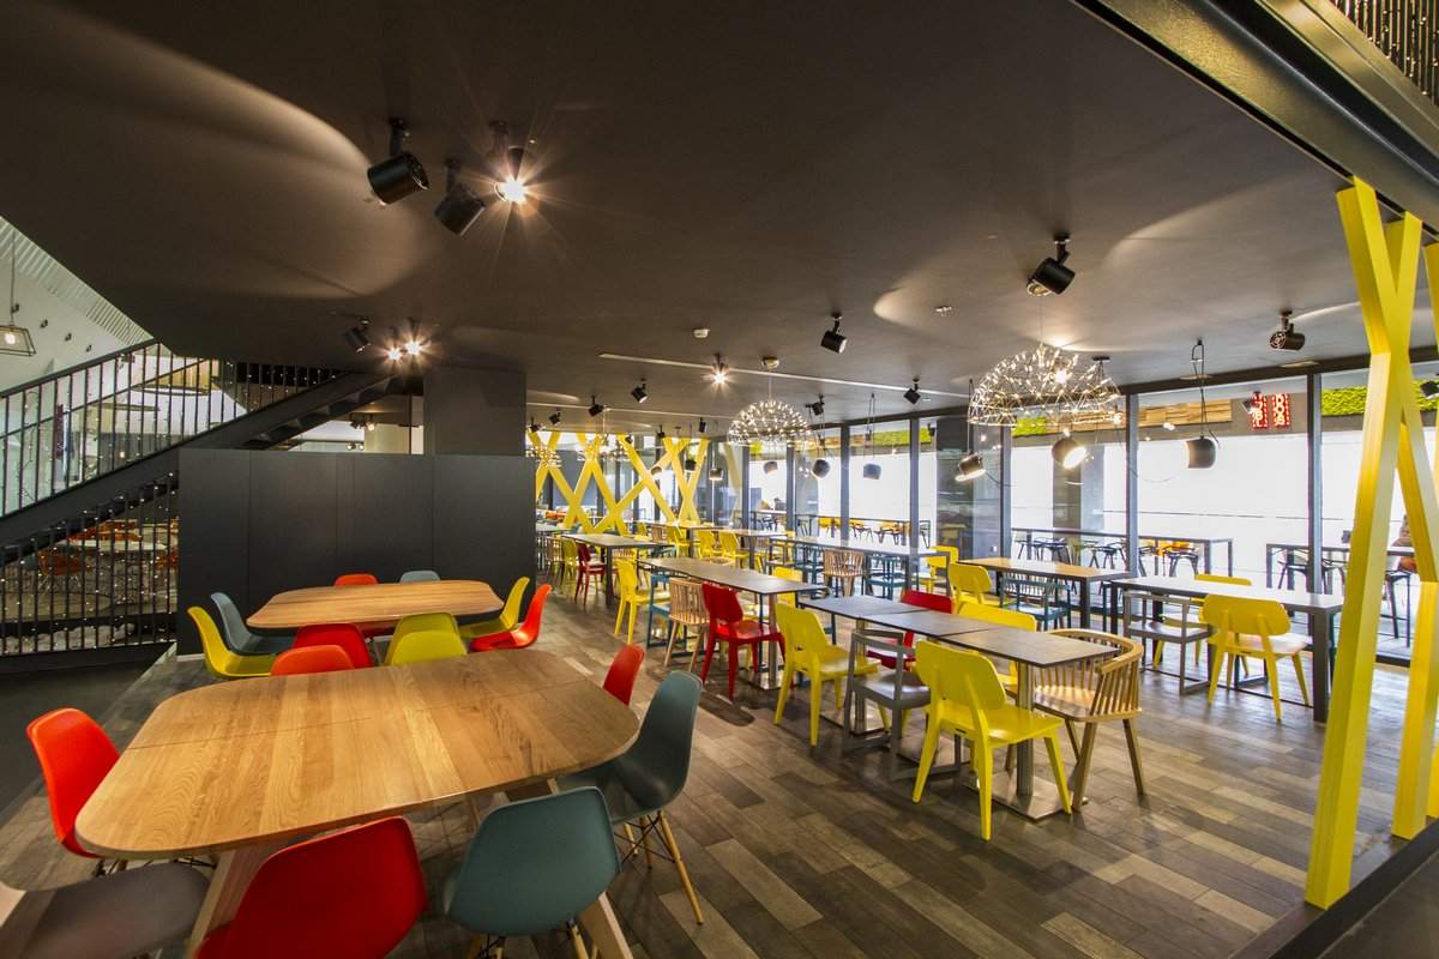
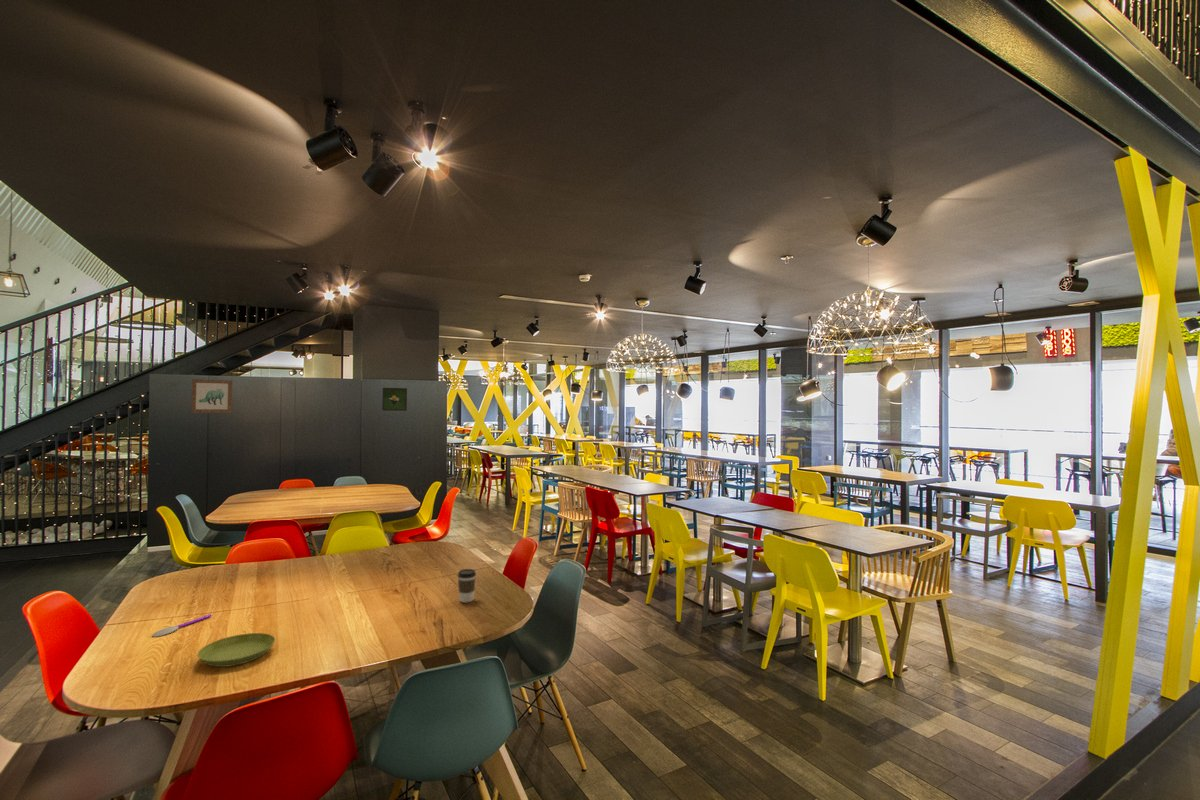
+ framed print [381,387,408,412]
+ saucer [197,632,276,668]
+ spoon [151,613,213,638]
+ coffee cup [457,568,477,603]
+ wall art [190,378,233,414]
